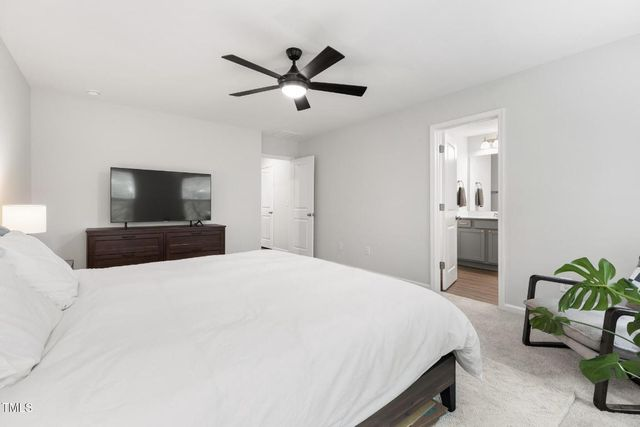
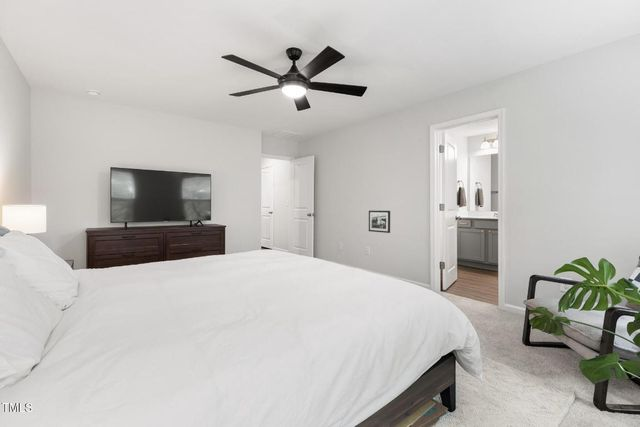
+ picture frame [368,210,391,234]
